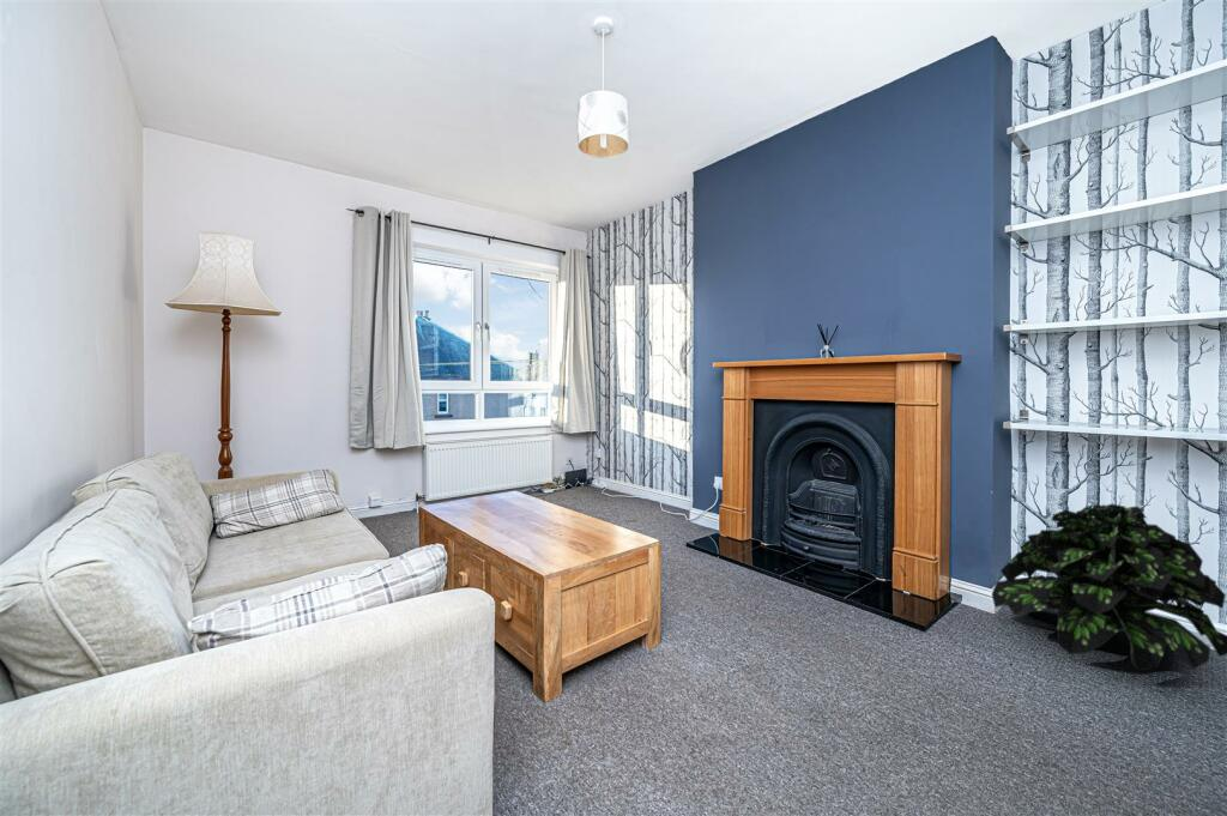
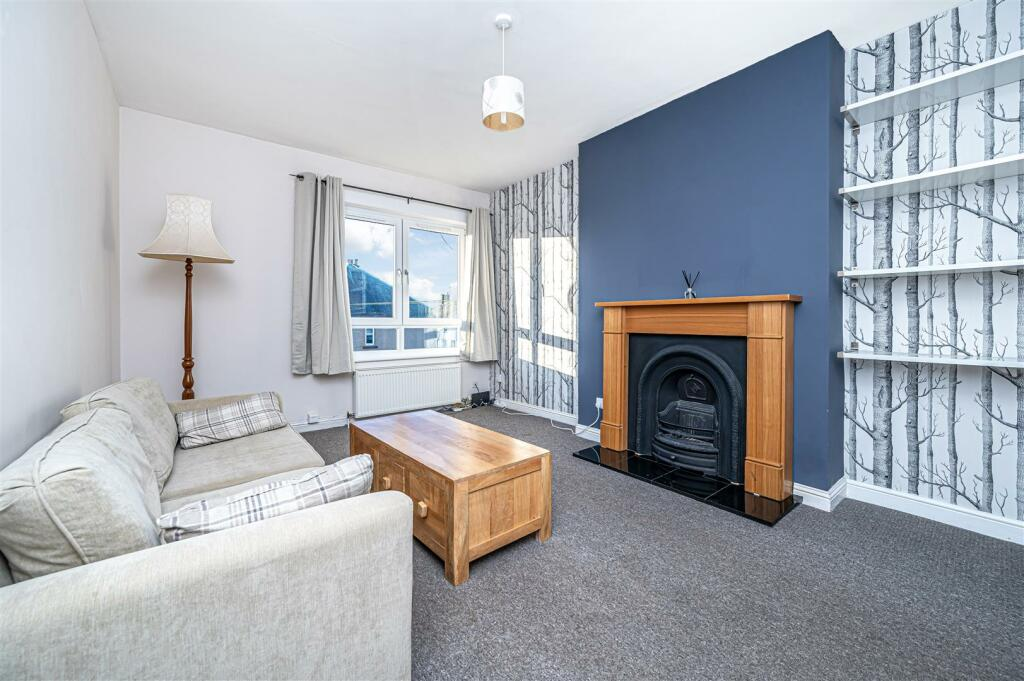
- potted plant [991,502,1227,672]
